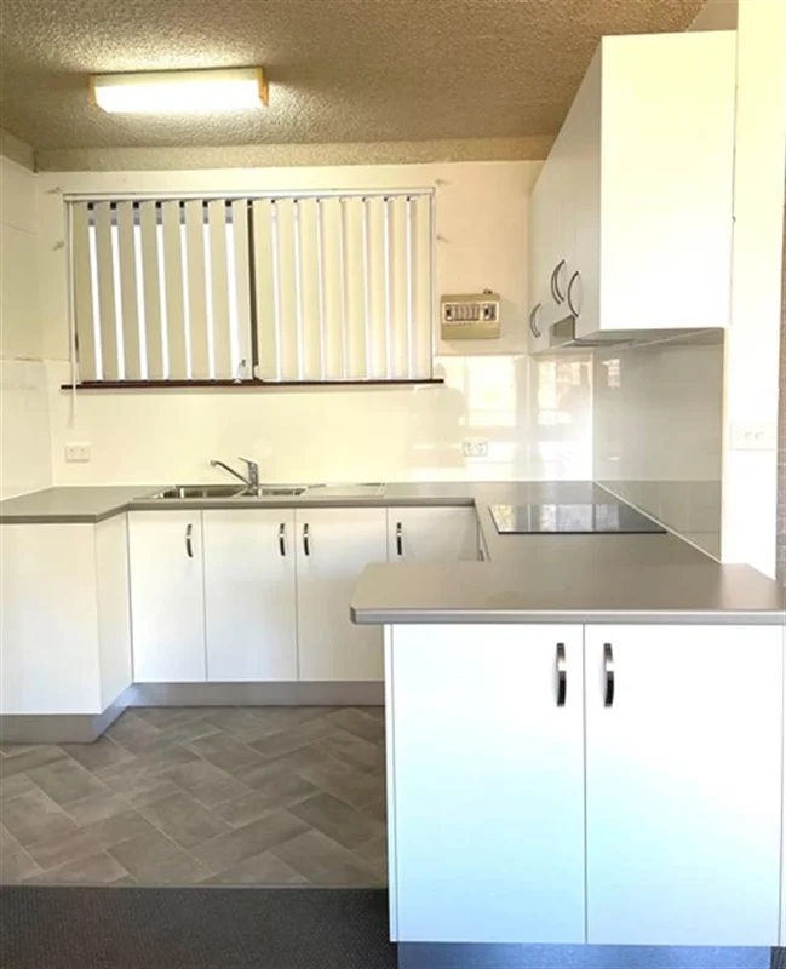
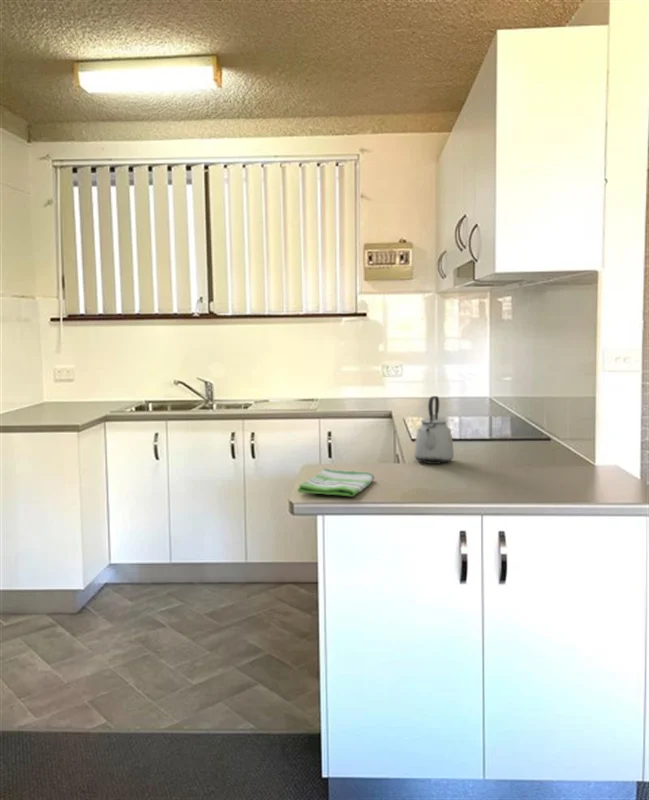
+ dish towel [297,467,375,497]
+ kettle [413,395,455,465]
